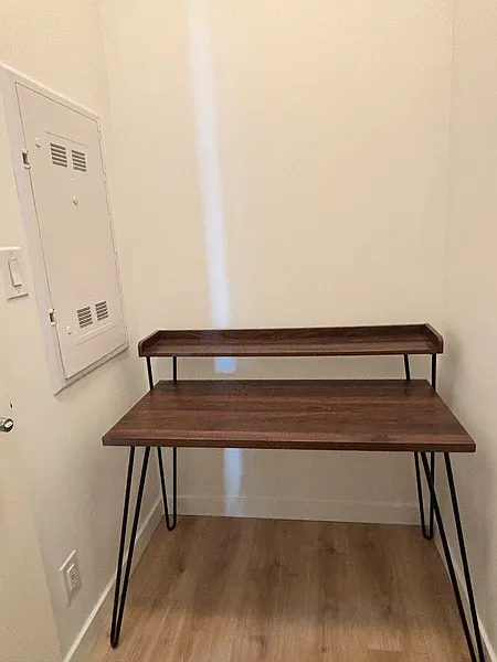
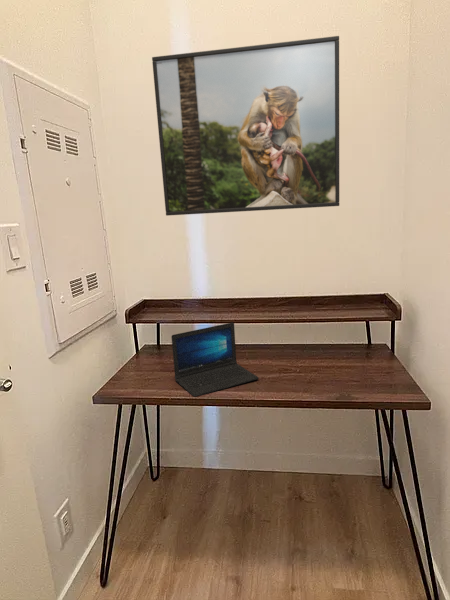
+ laptop [171,321,260,397]
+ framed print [151,35,340,217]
